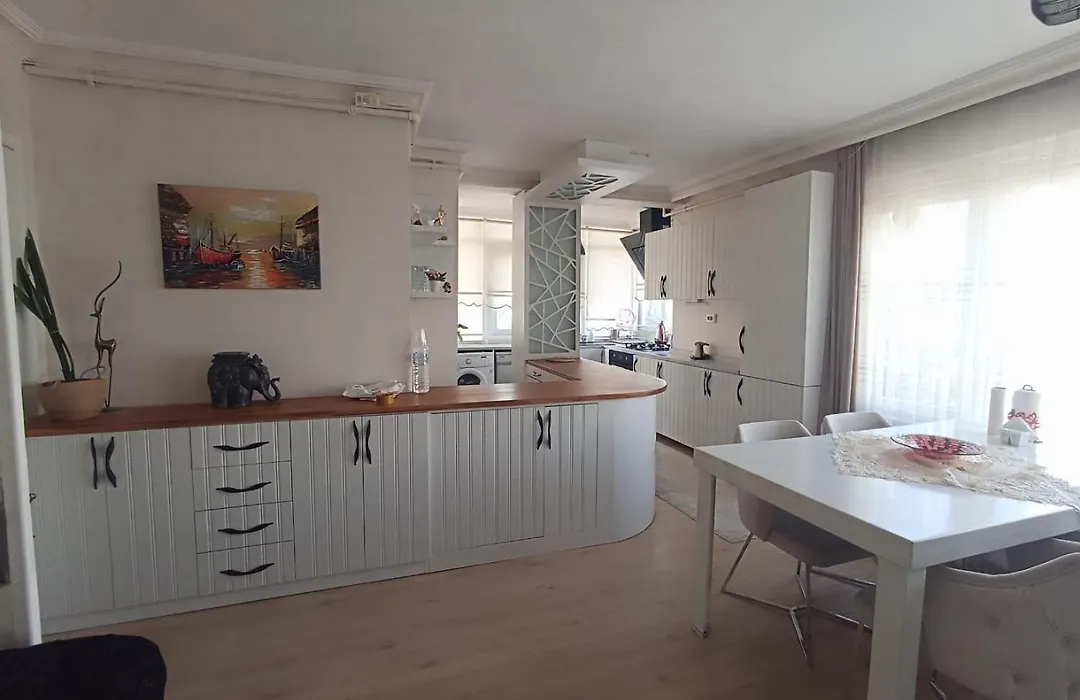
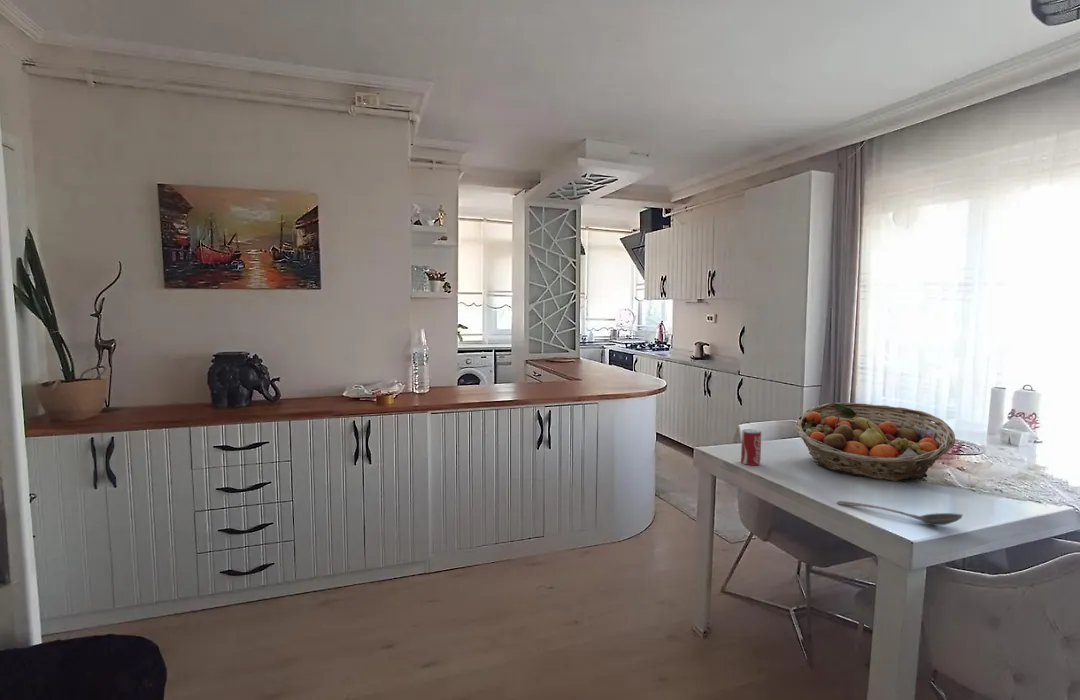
+ beverage can [740,428,762,466]
+ stirrer [836,500,964,526]
+ fruit basket [794,402,956,482]
